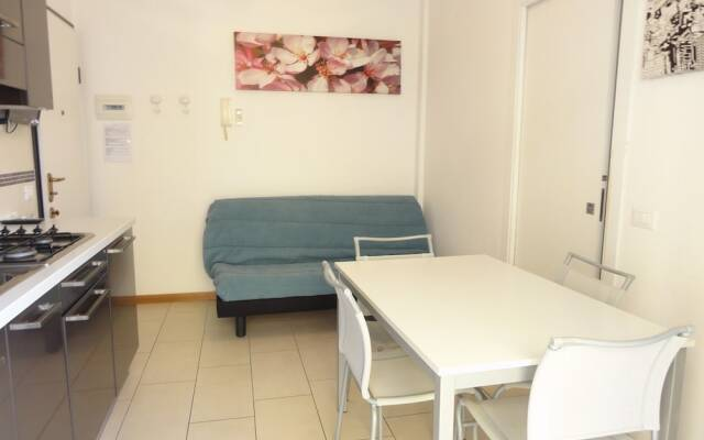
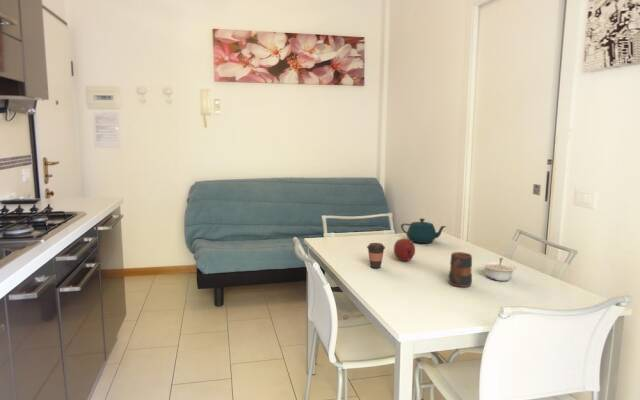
+ legume [481,257,517,282]
+ fruit [393,237,416,262]
+ coffee cup [366,242,386,269]
+ mug [448,251,473,288]
+ teapot [400,217,447,244]
